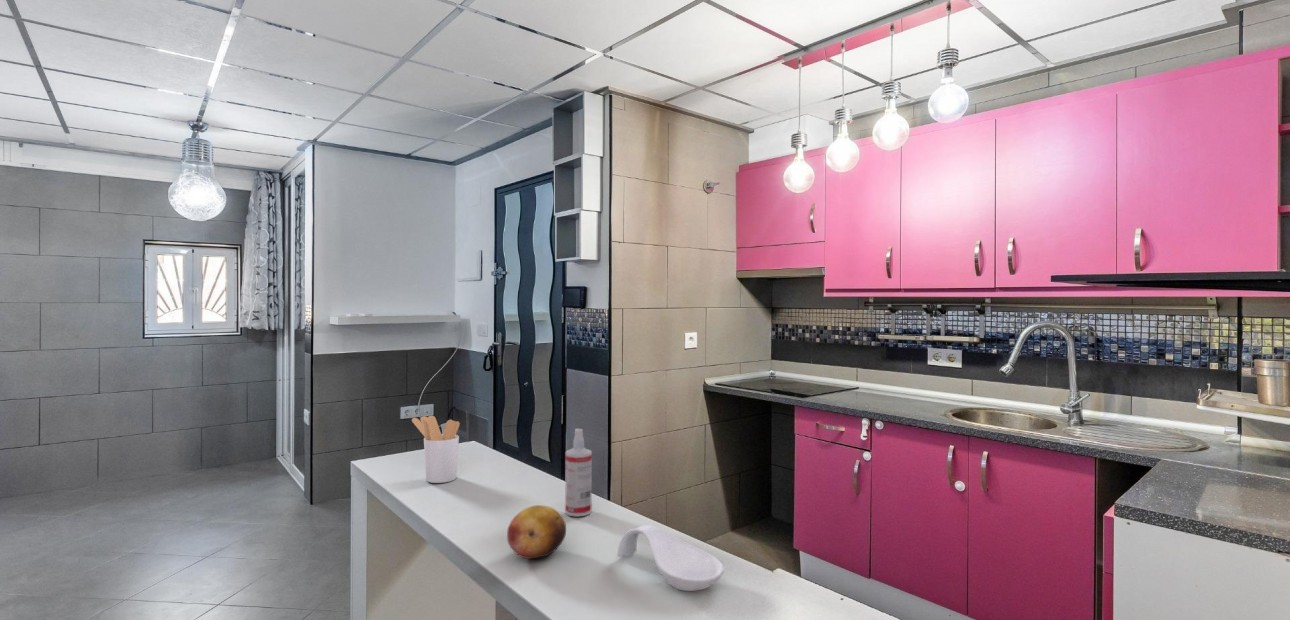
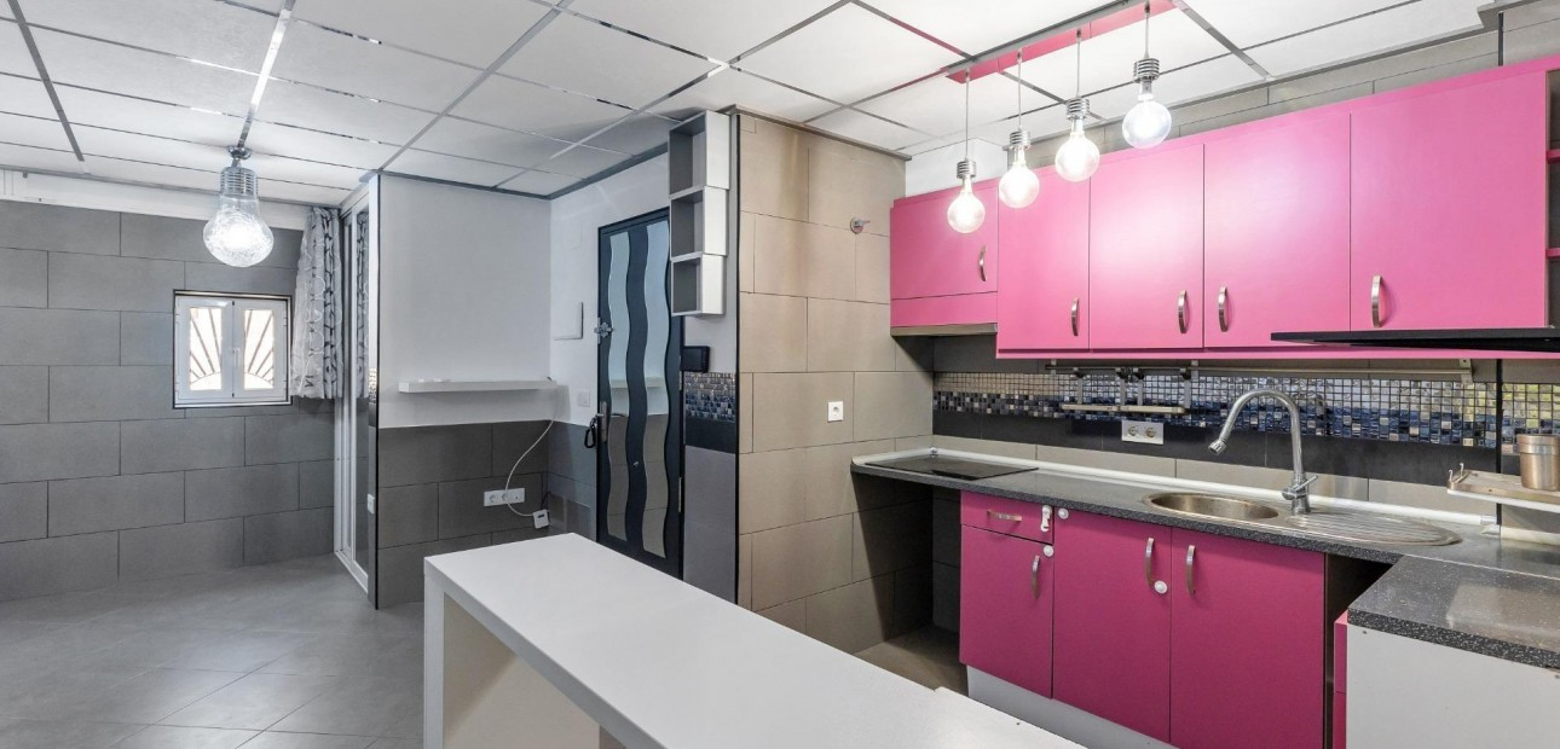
- fruit [506,504,567,560]
- spray bottle [564,428,593,518]
- utensil holder [411,415,461,484]
- spoon rest [617,524,725,592]
